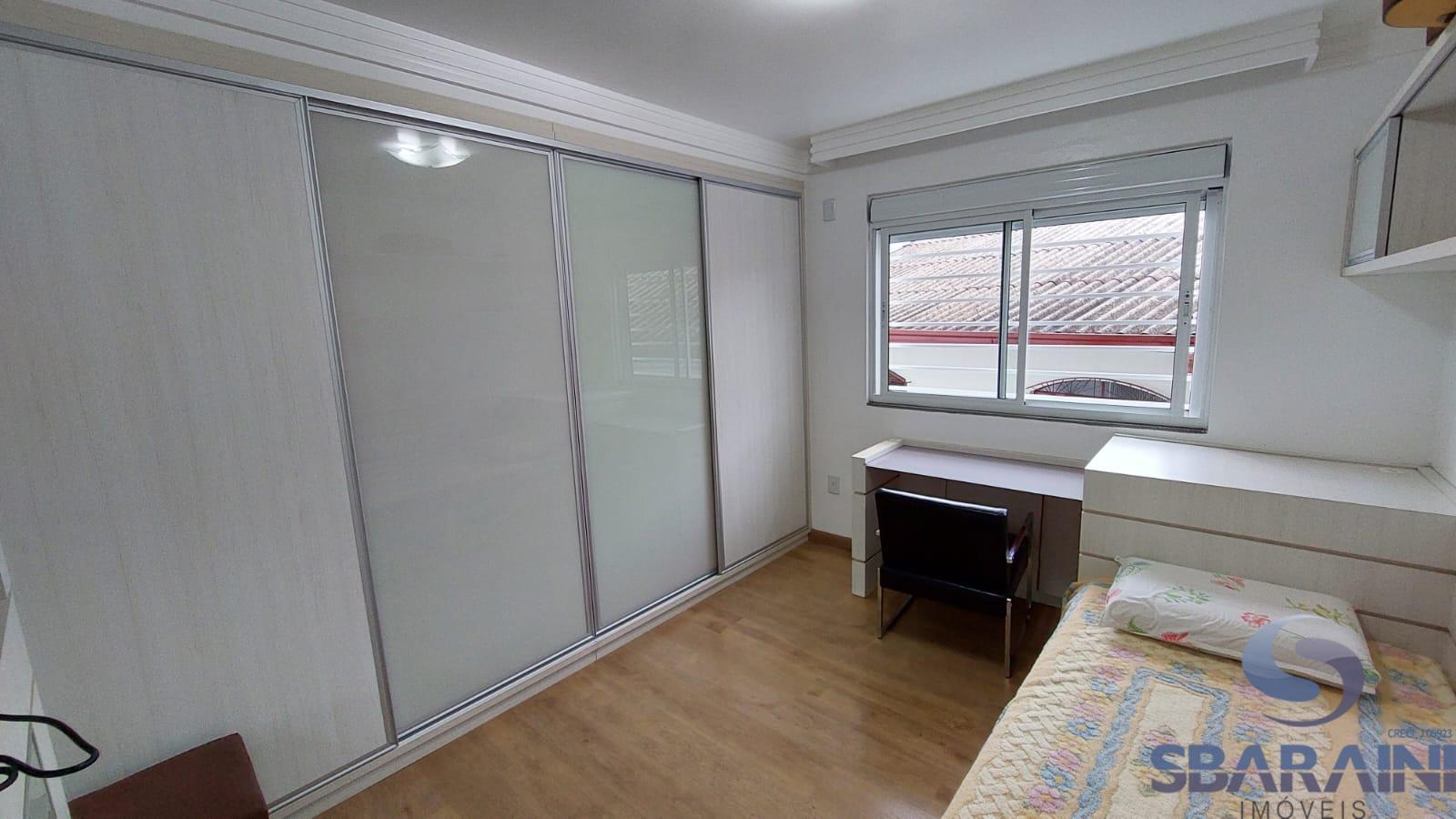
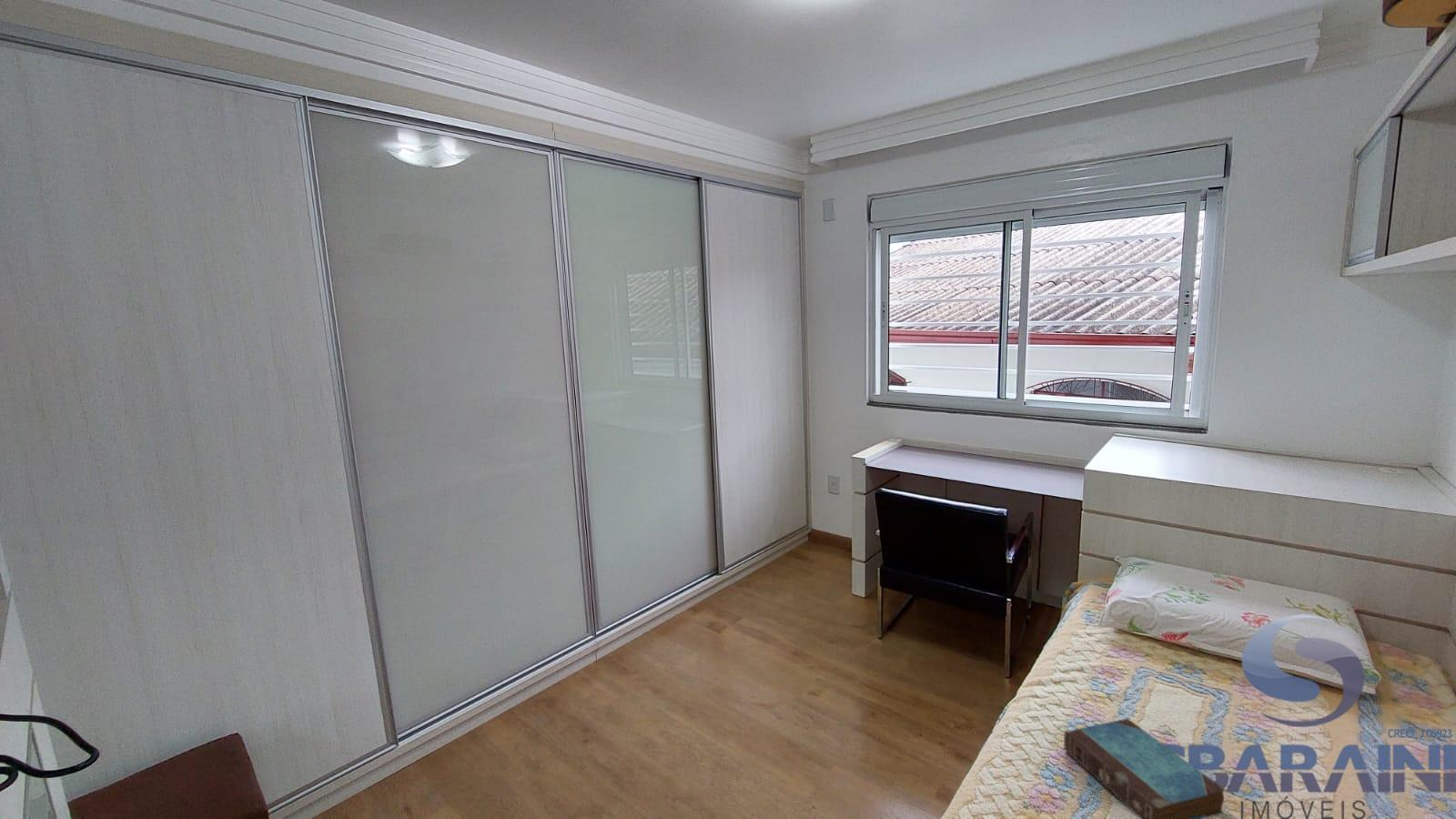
+ book [1063,718,1227,819]
